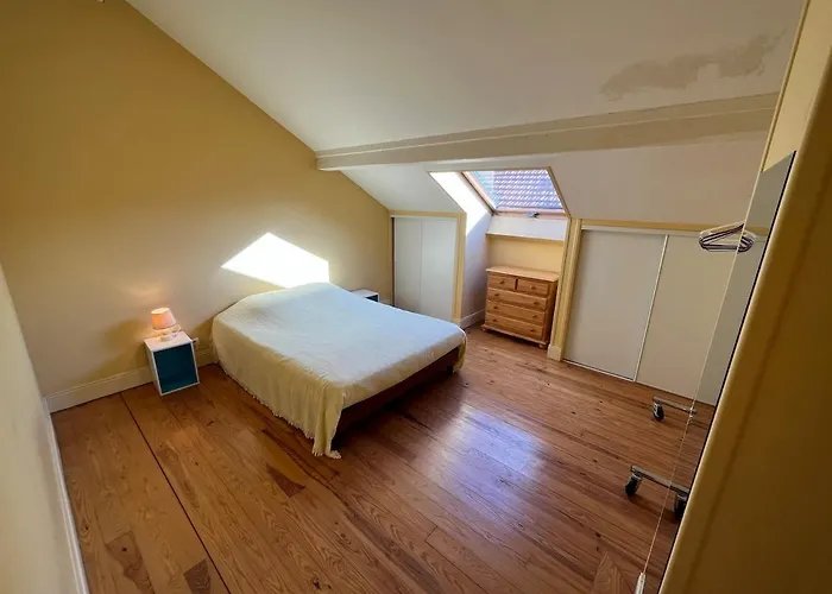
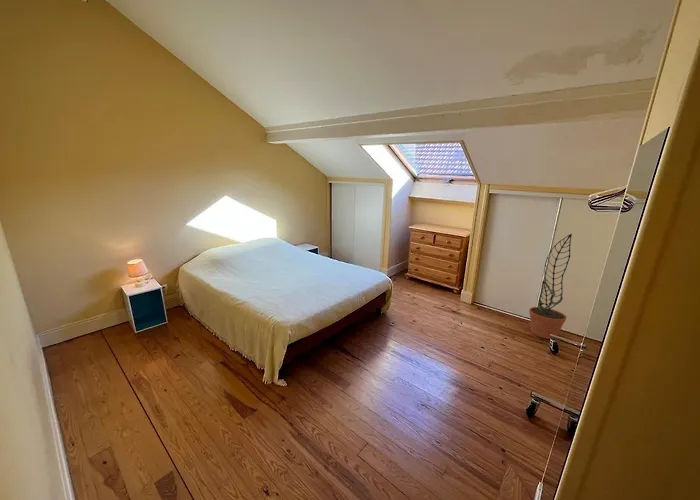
+ decorative plant [528,233,573,340]
